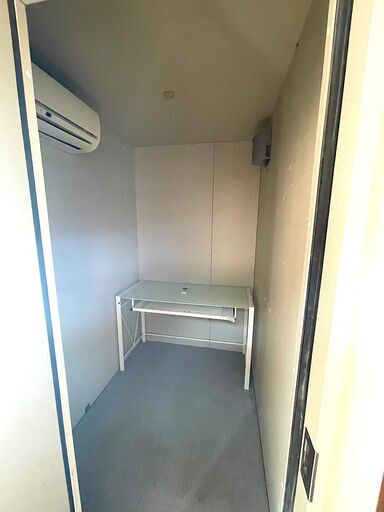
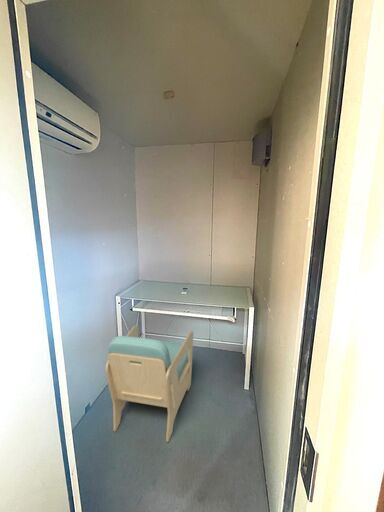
+ chair [104,324,194,443]
